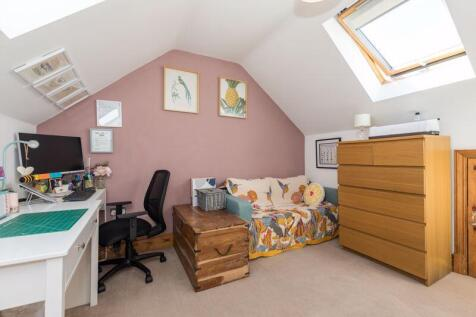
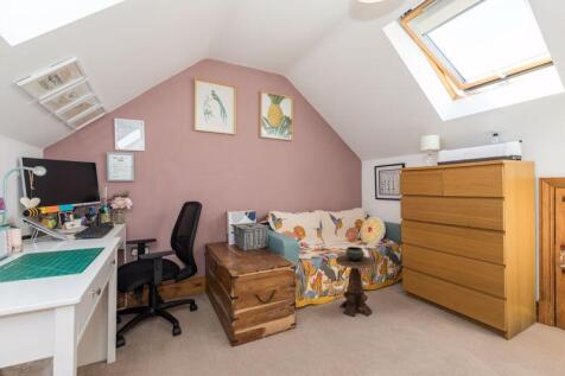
+ side table [335,246,376,318]
